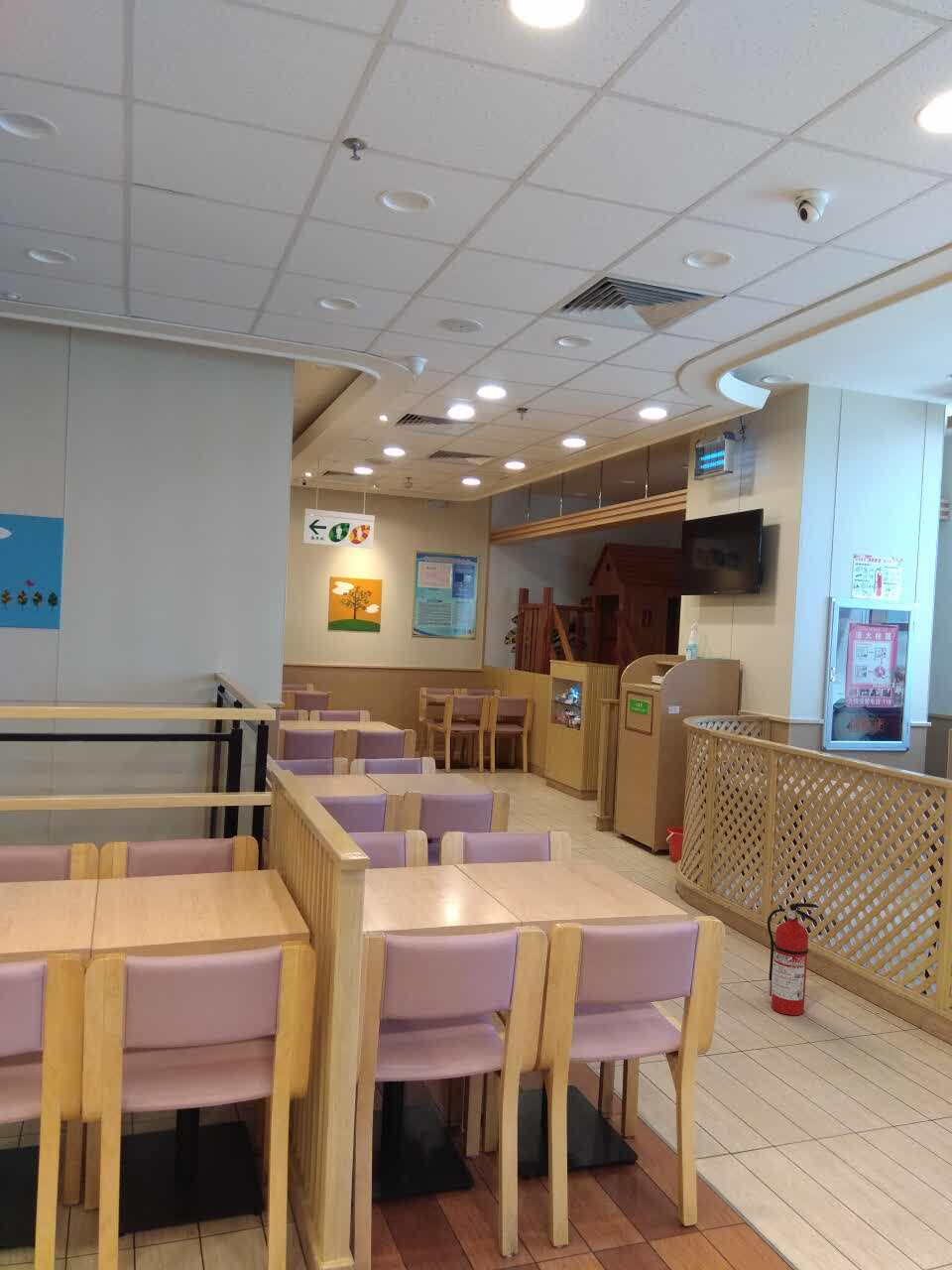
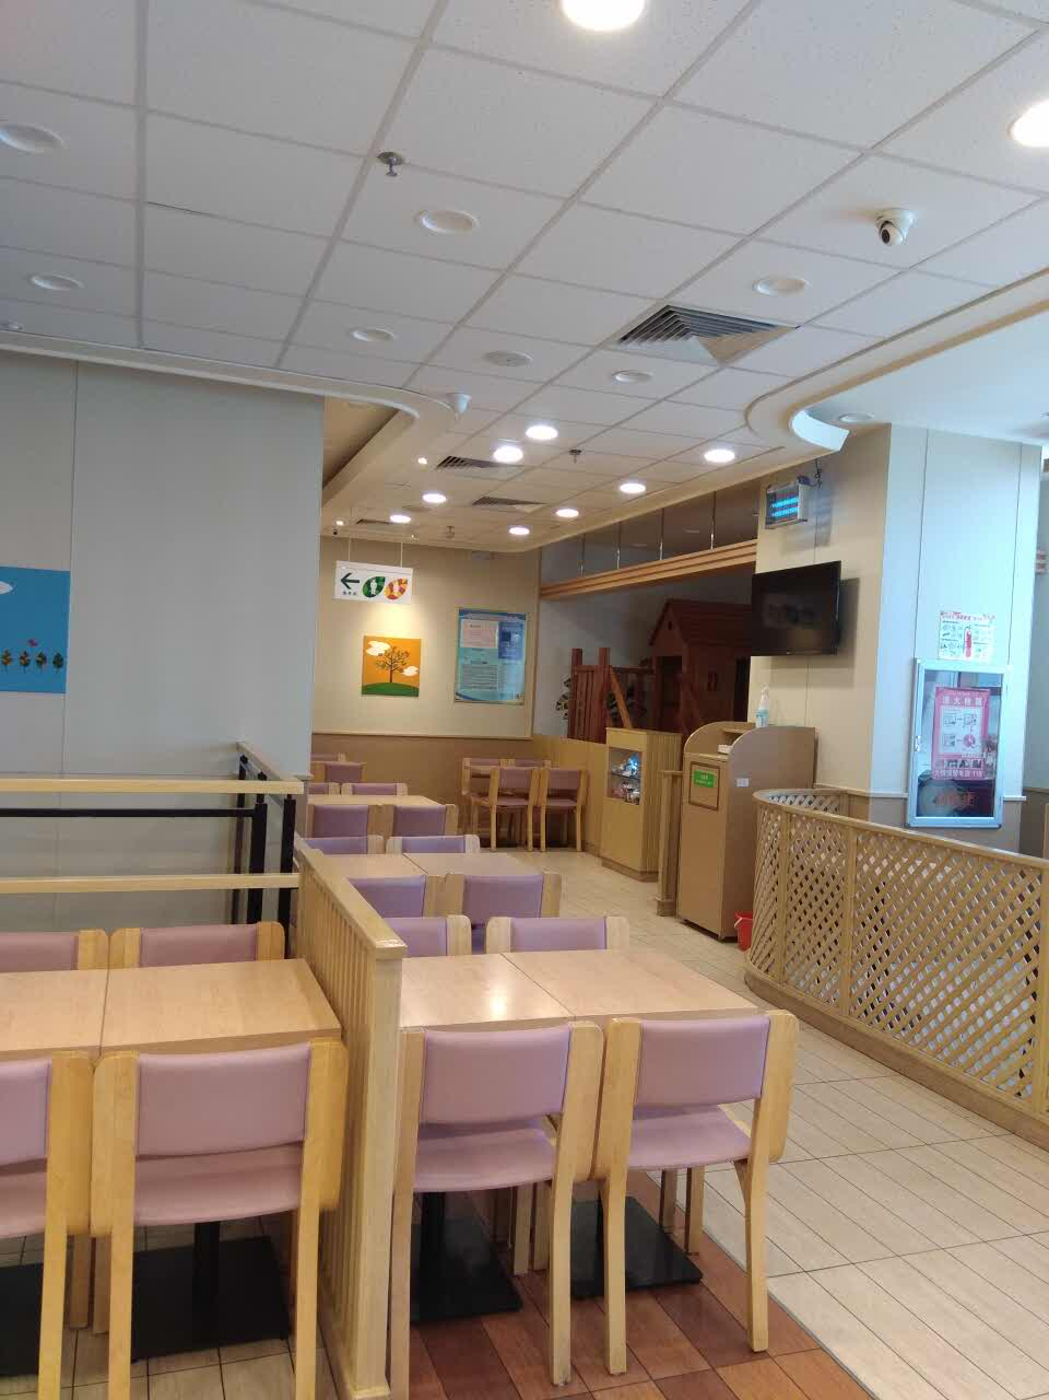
- fire extinguisher [767,902,819,1016]
